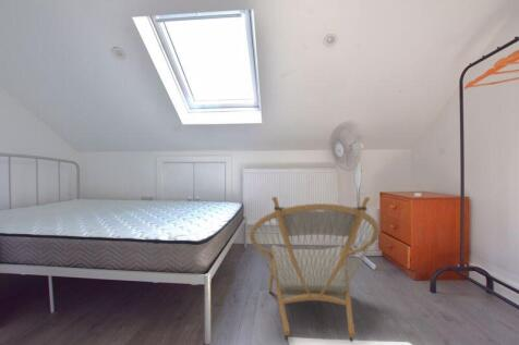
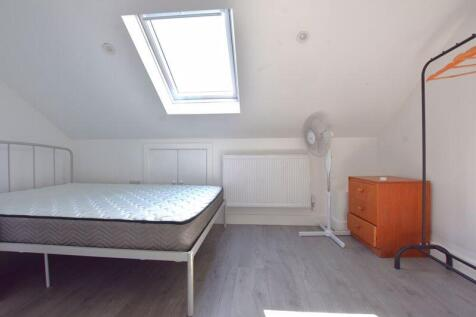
- armchair [249,195,381,343]
